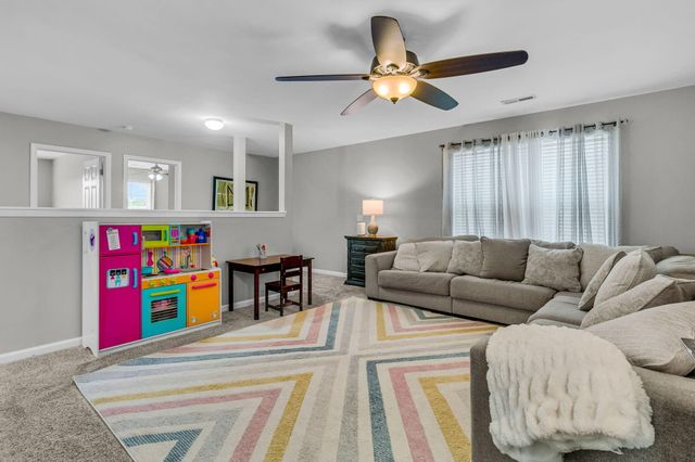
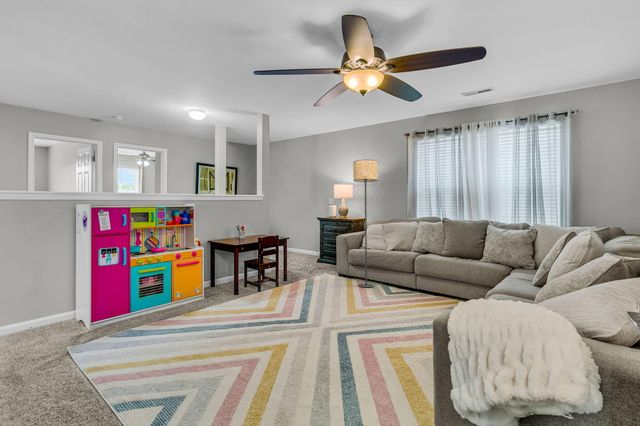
+ floor lamp [352,159,379,288]
